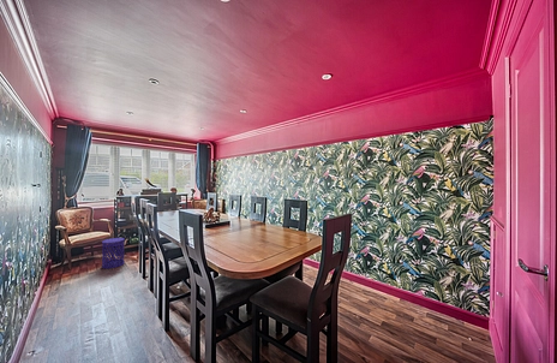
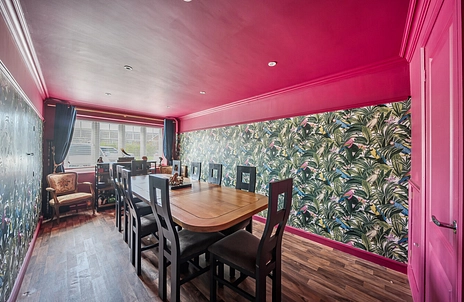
- waste bin [101,237,126,269]
